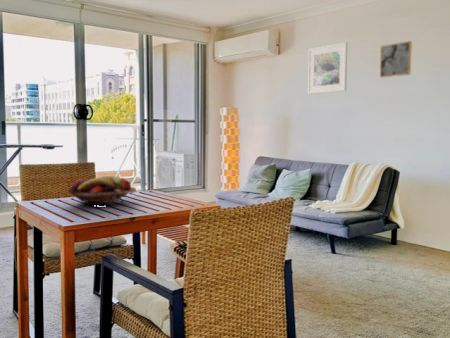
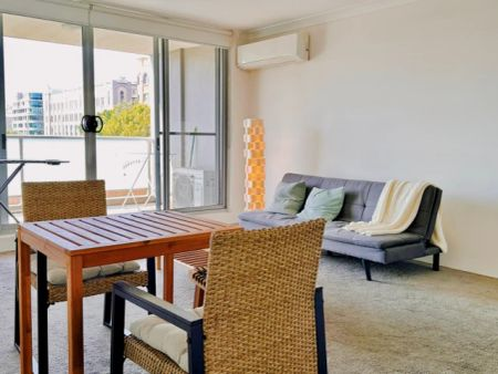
- fruit basket [66,175,137,205]
- wall art [378,40,413,79]
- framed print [307,41,349,95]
